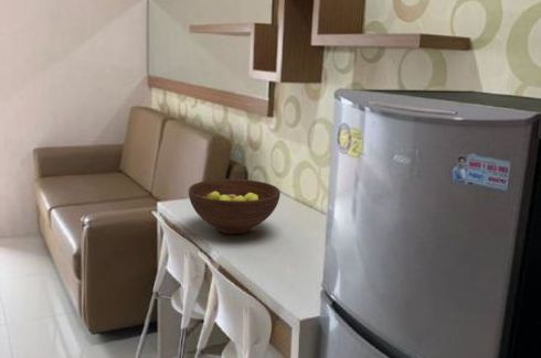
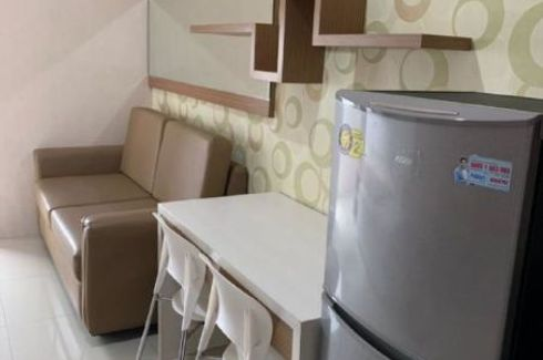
- fruit bowl [188,178,282,235]
